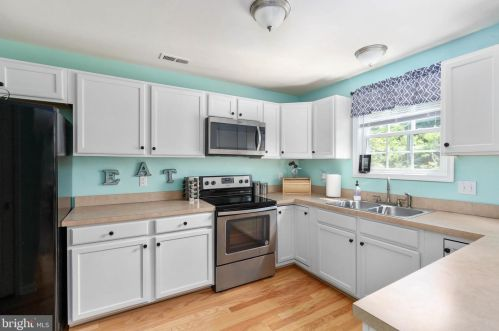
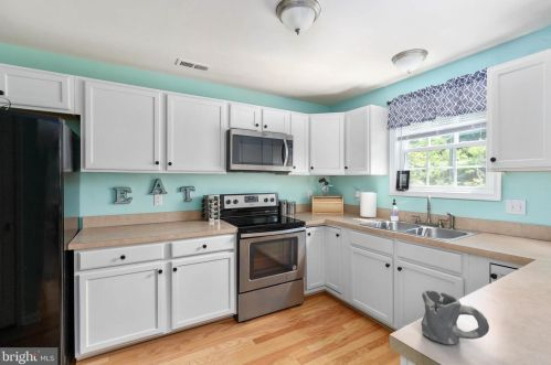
+ mug [420,289,490,346]
